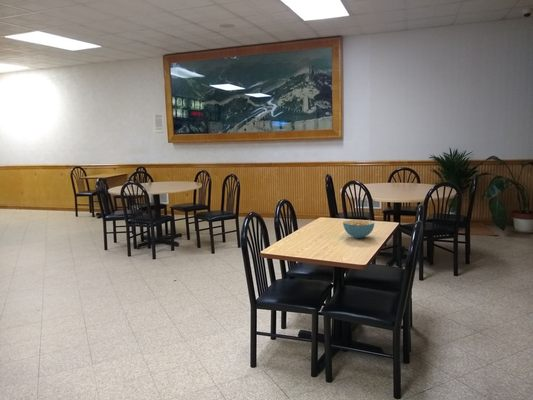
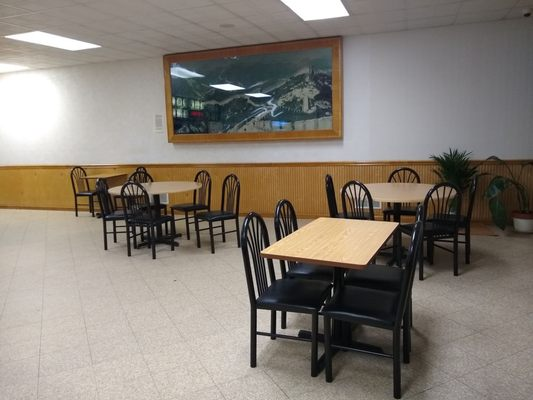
- cereal bowl [342,219,375,239]
